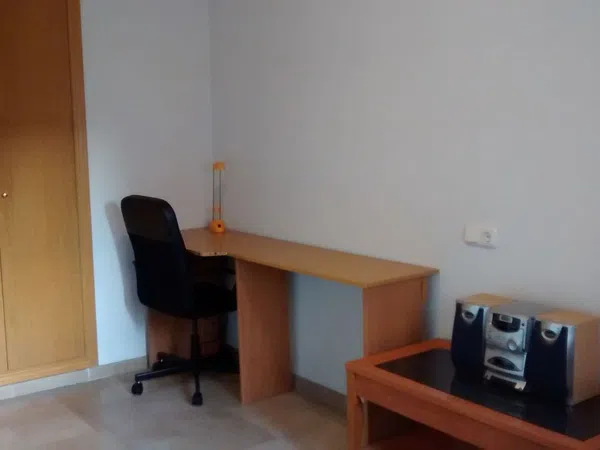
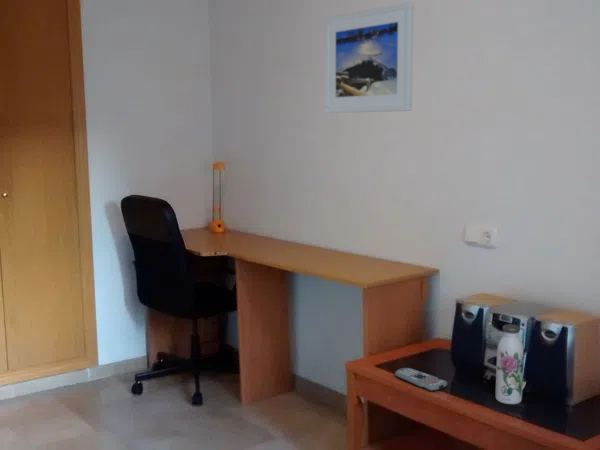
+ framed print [324,1,414,114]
+ remote control [394,367,448,392]
+ water bottle [495,323,525,405]
